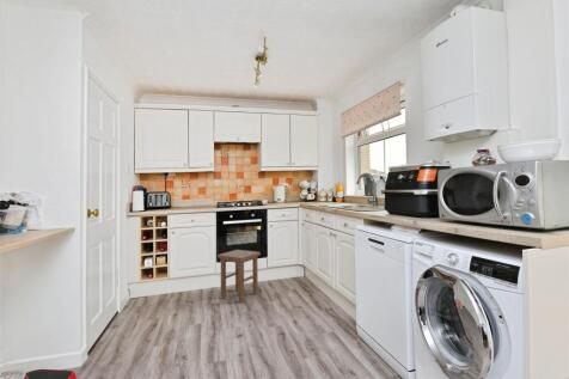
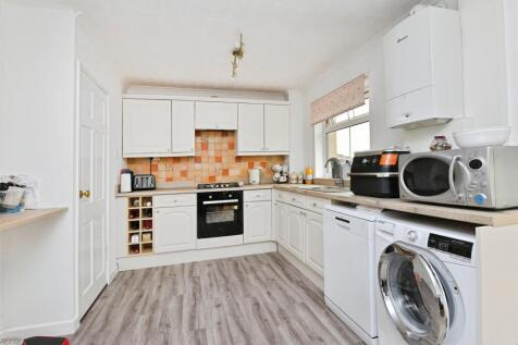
- stool [216,249,262,304]
